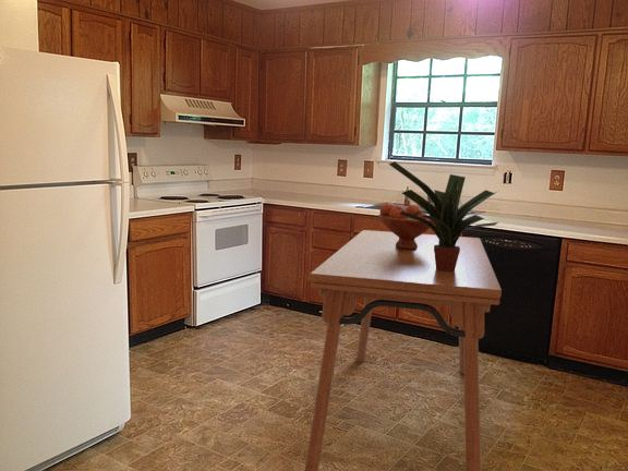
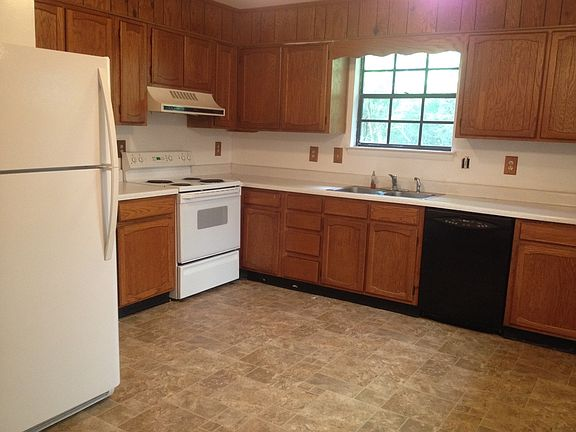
- dining table [304,229,503,471]
- potted plant [387,160,499,271]
- fruit bowl [377,202,435,250]
